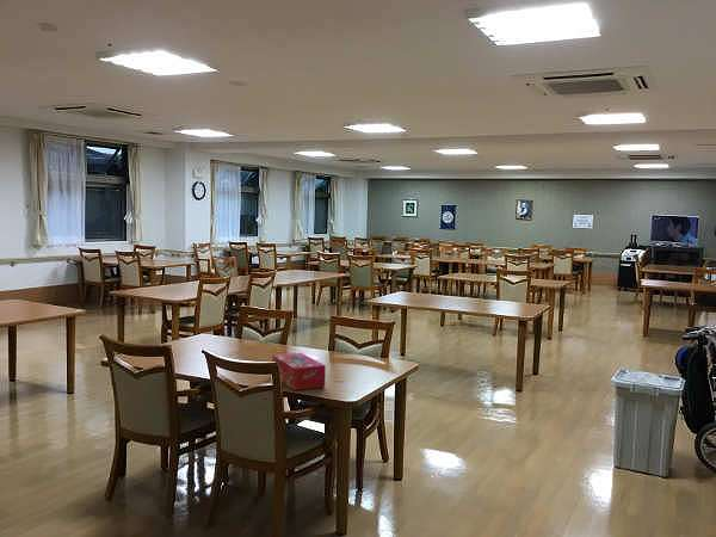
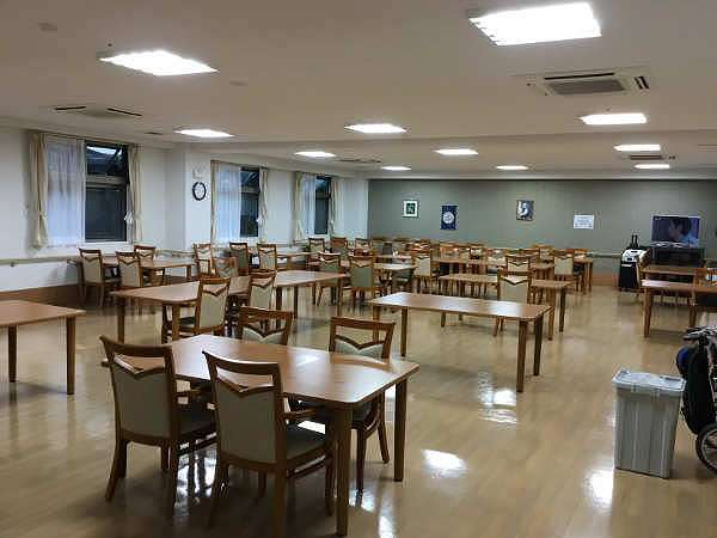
- tissue box [271,352,327,391]
